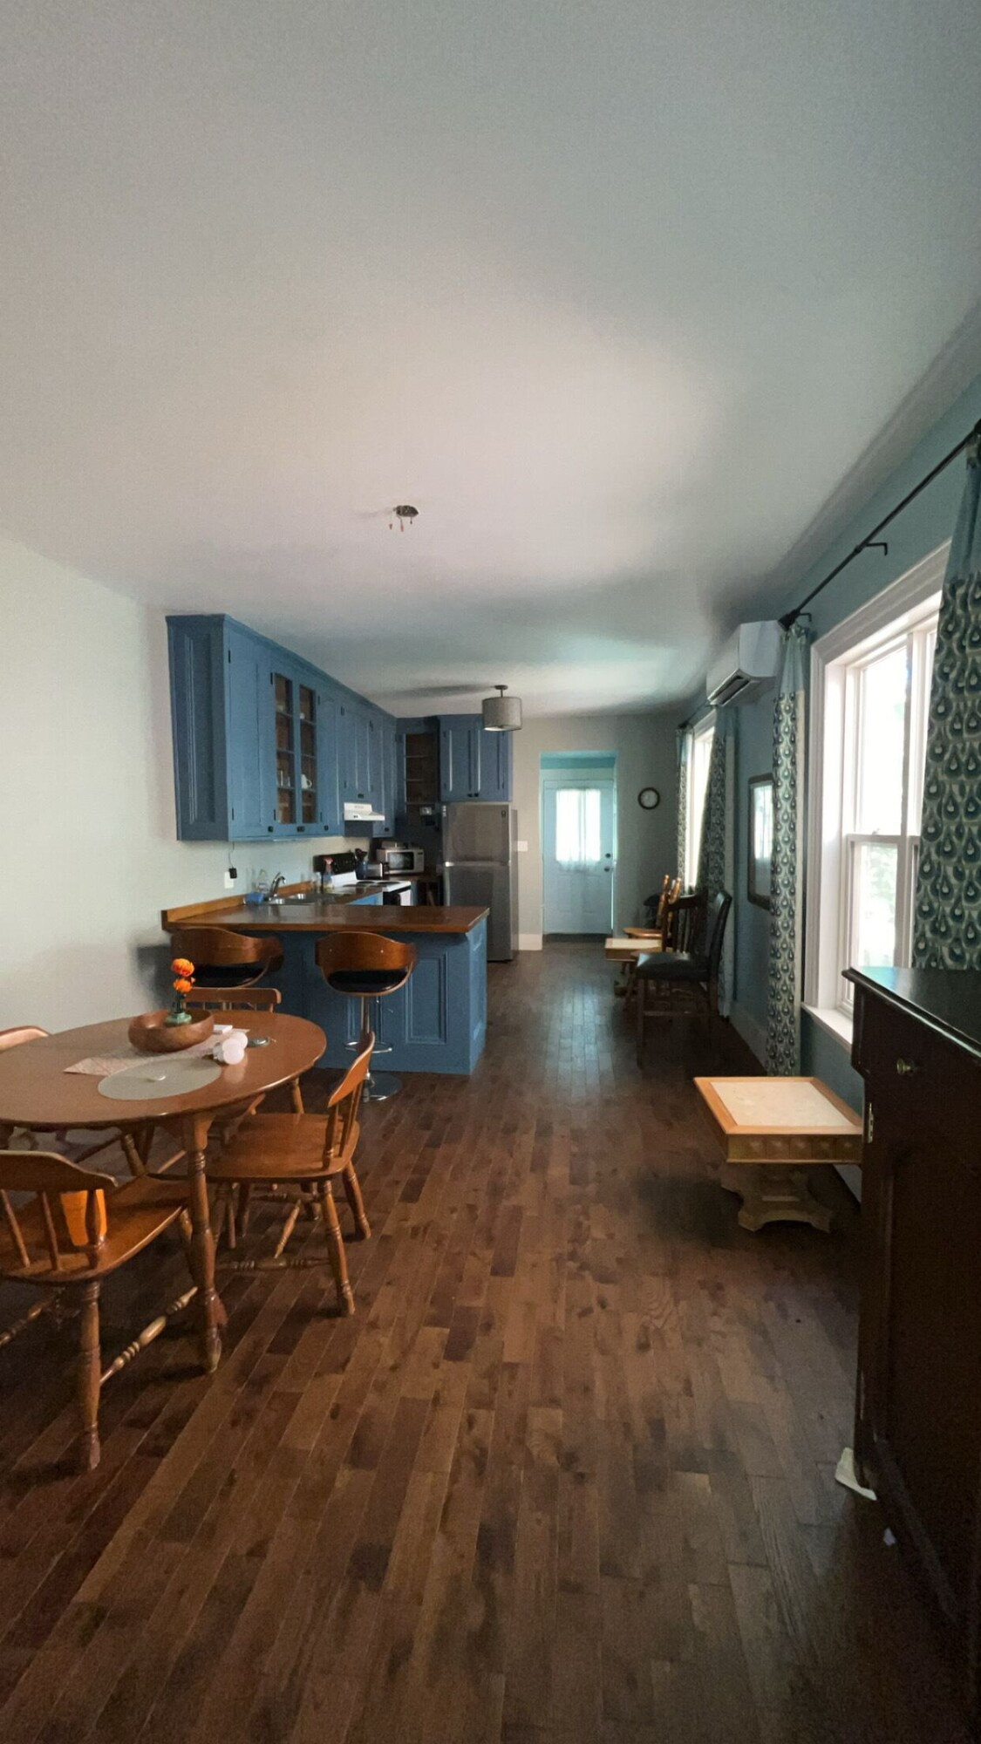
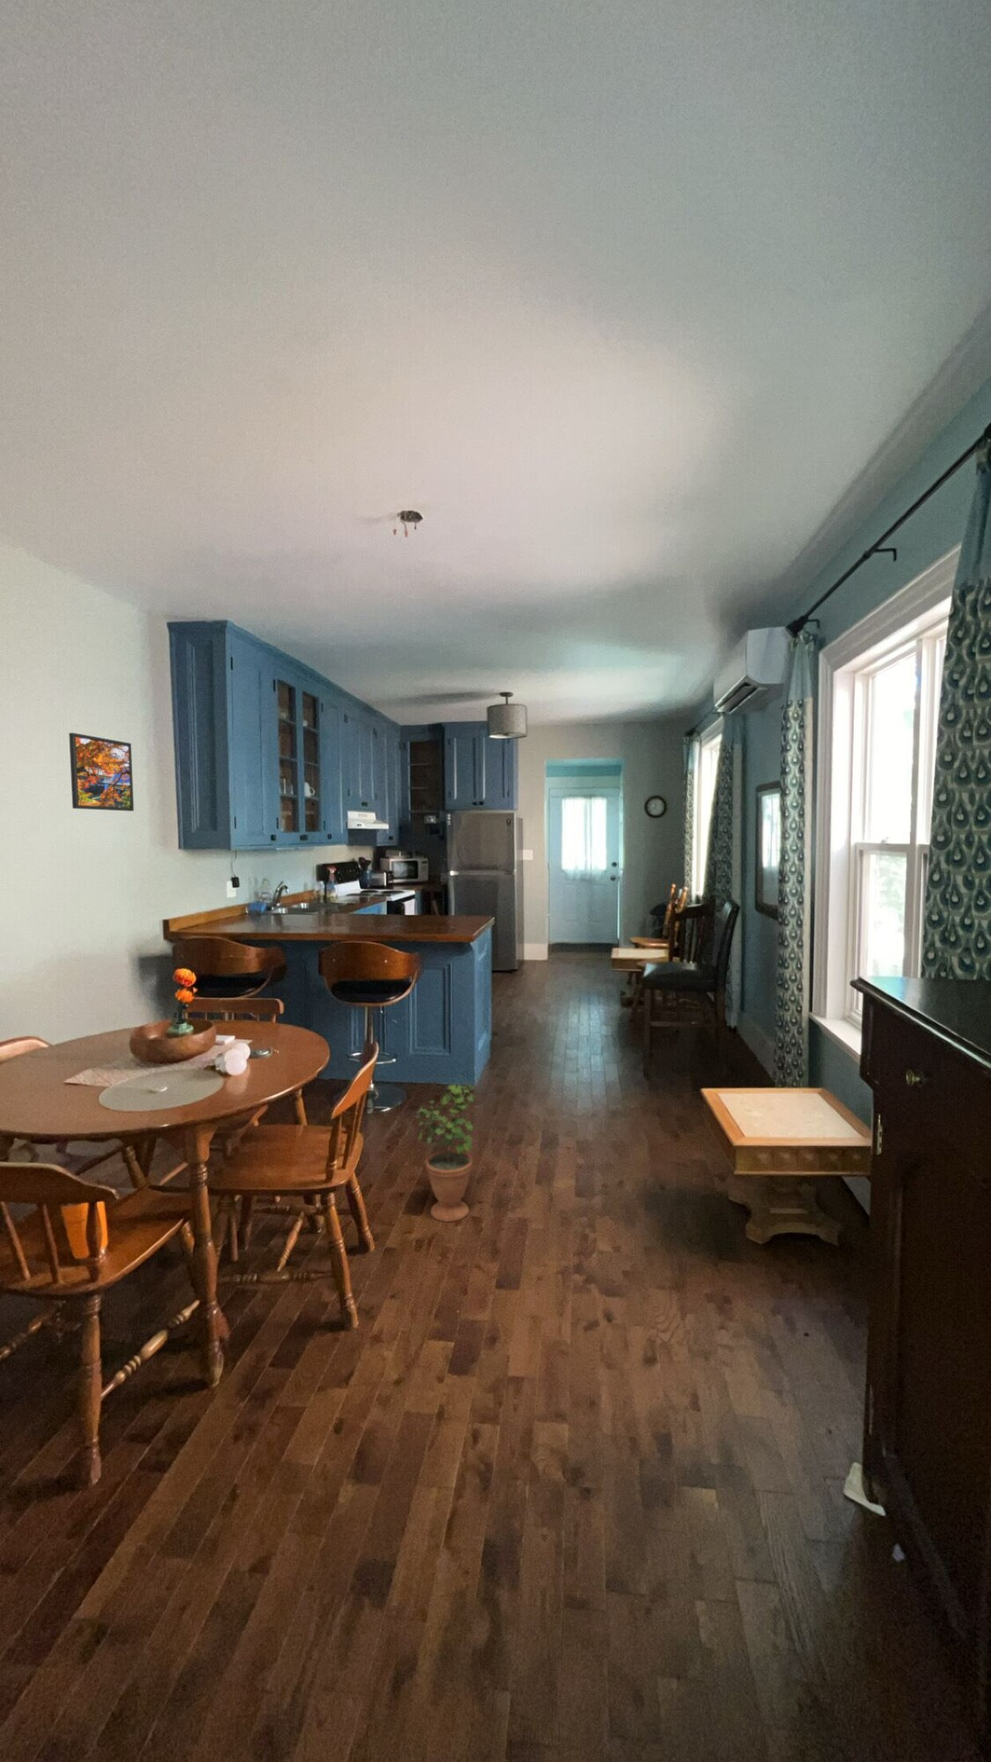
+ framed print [68,732,134,812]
+ potted plant [415,1075,477,1222]
